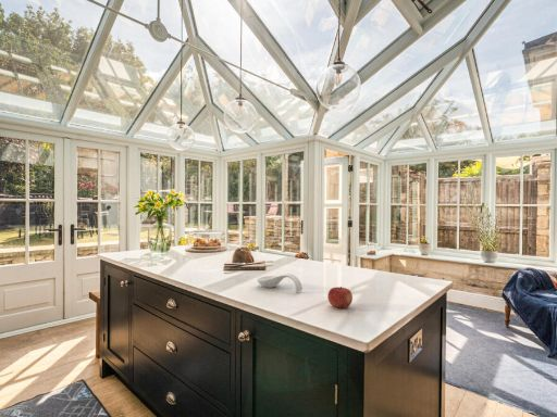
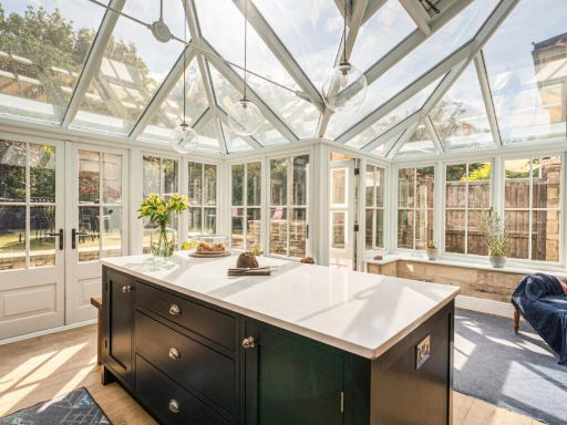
- spoon rest [256,273,304,293]
- fruit [326,286,354,309]
